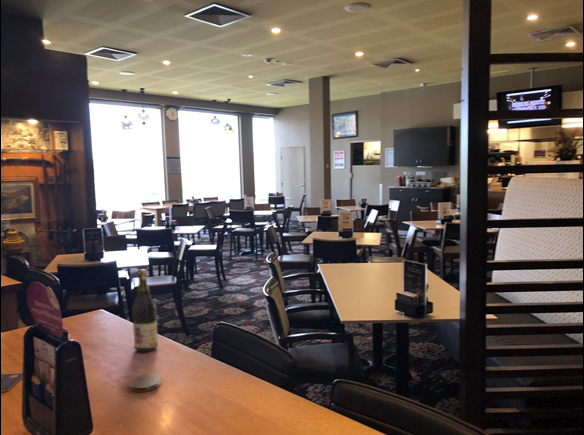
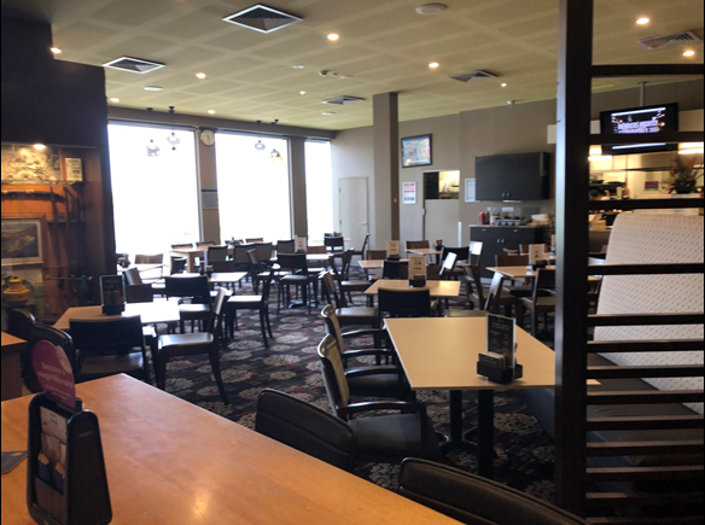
- wine bottle [131,268,159,353]
- coaster [129,374,162,393]
